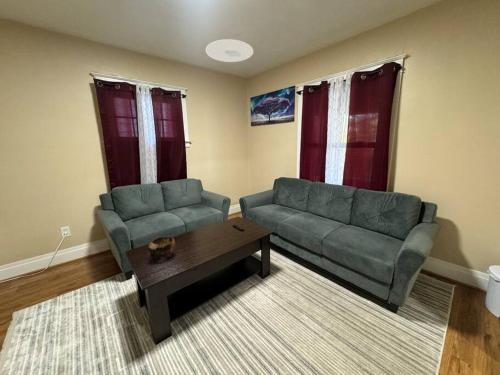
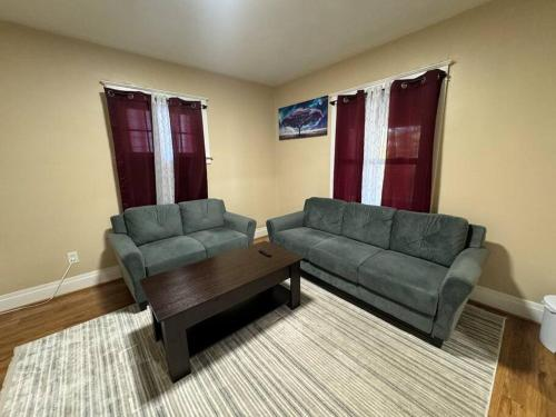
- decorative bowl [147,236,176,261]
- ceiling light [205,38,254,63]
